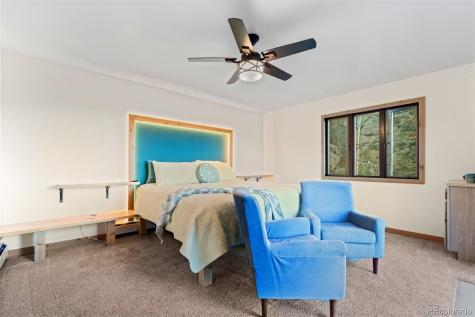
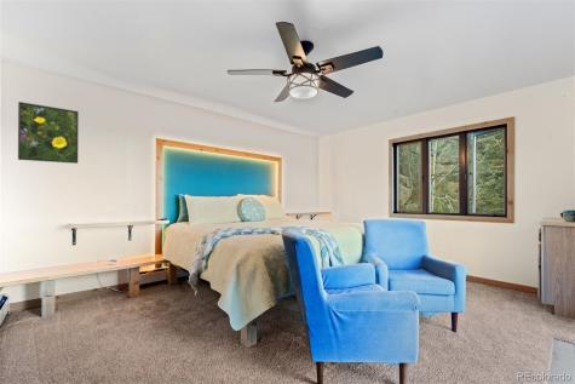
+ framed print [17,101,80,165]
